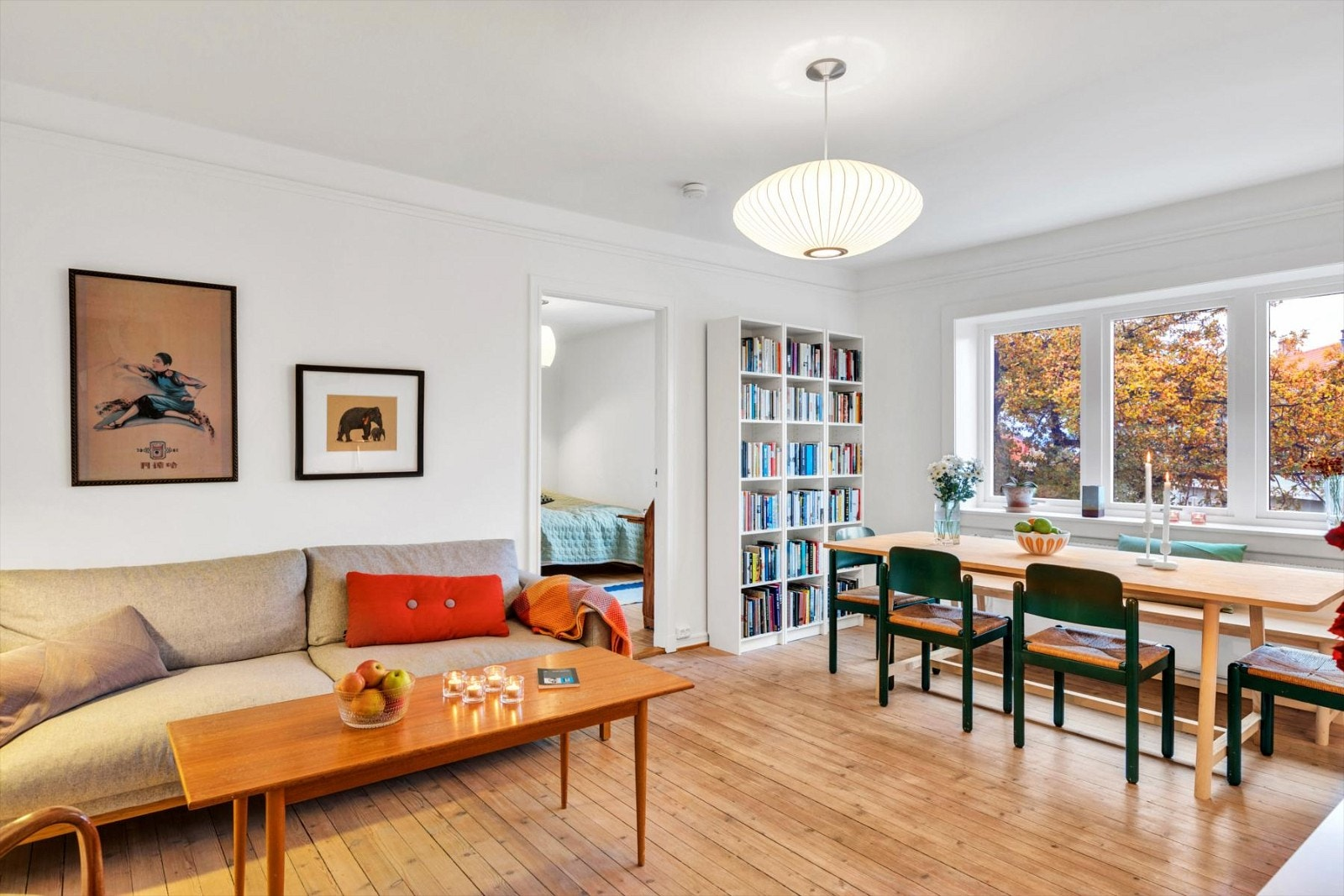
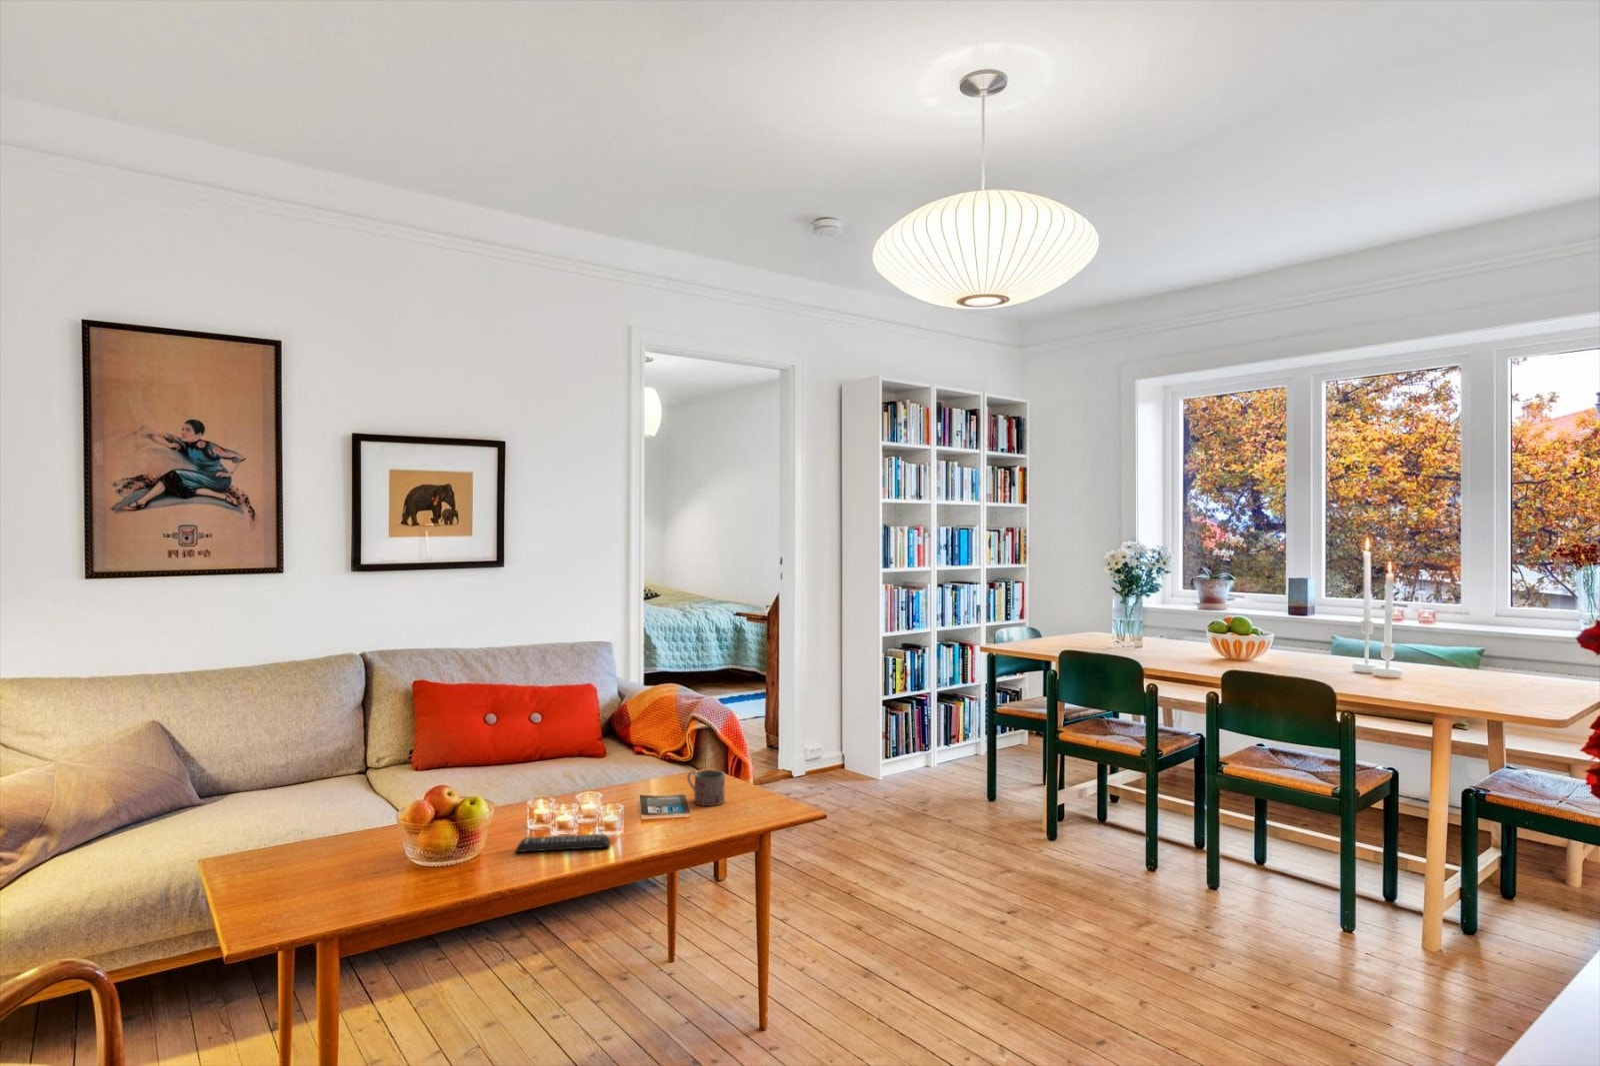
+ mug [686,769,726,808]
+ remote control [515,833,611,853]
